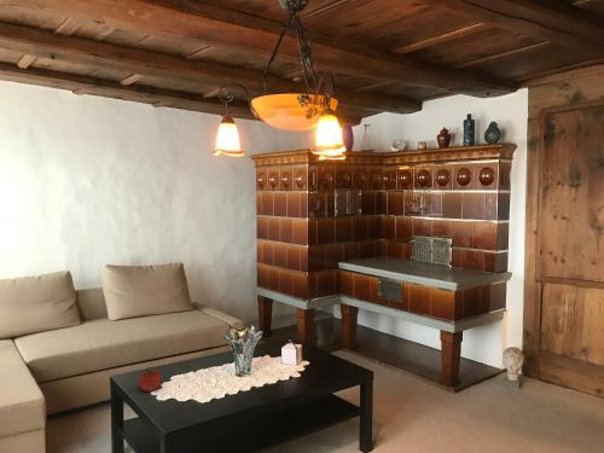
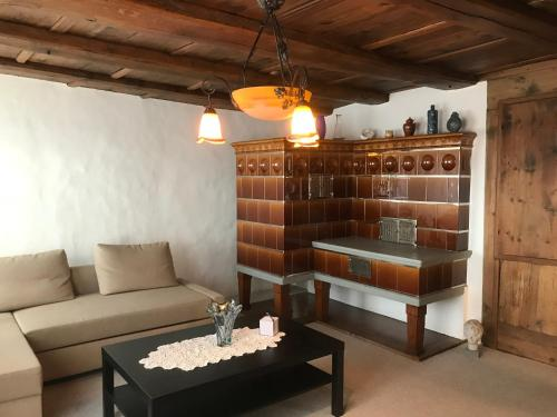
- fruit [138,366,163,393]
